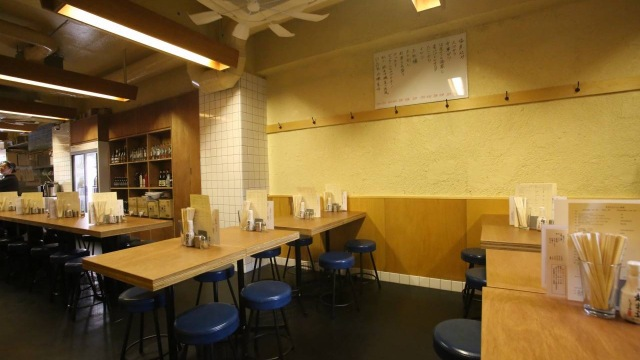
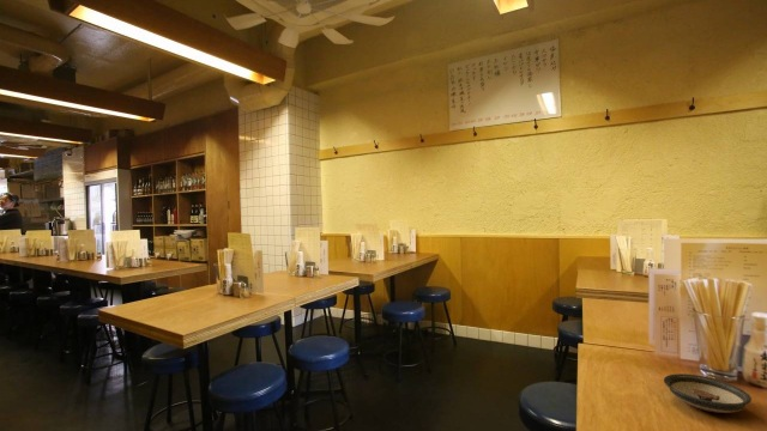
+ saucer [663,372,753,414]
